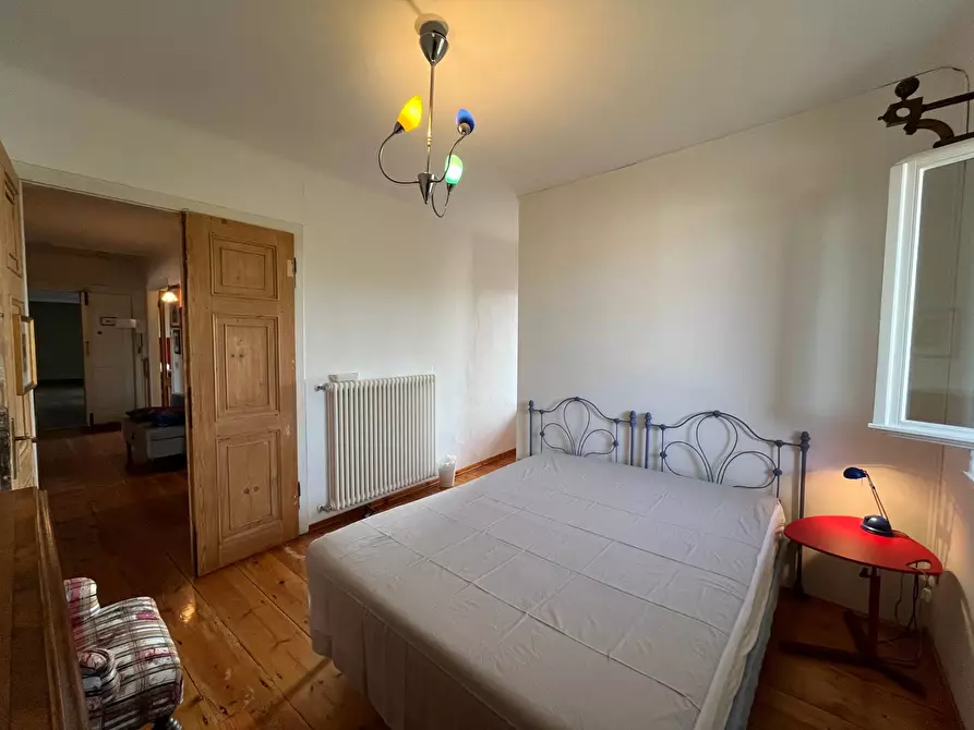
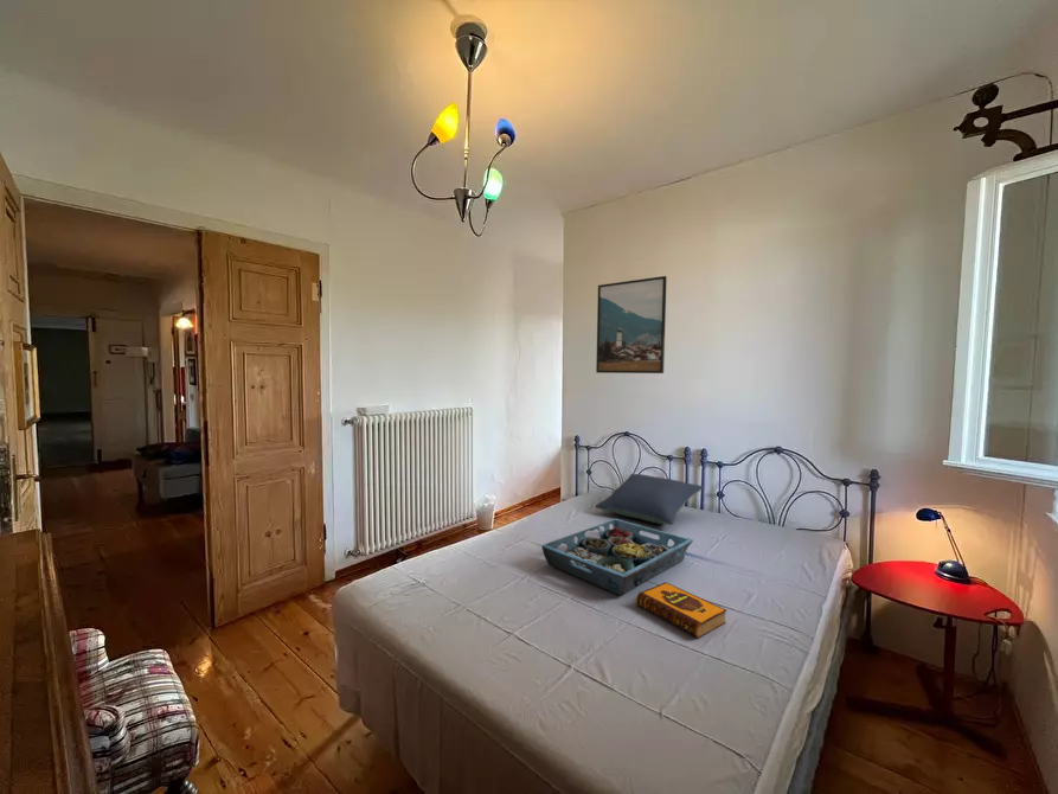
+ pillow [594,473,704,526]
+ hardback book [635,581,727,640]
+ serving tray [540,518,694,596]
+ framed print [595,275,668,374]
